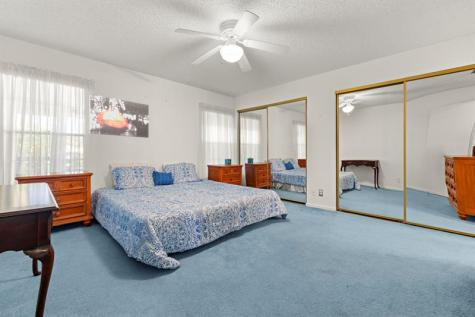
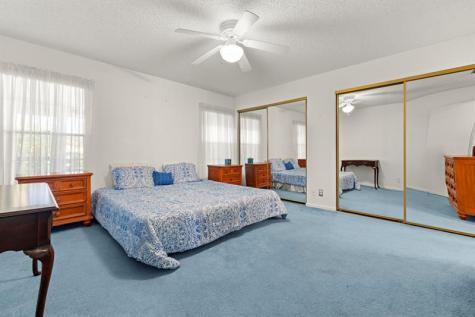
- wall art [88,93,150,139]
